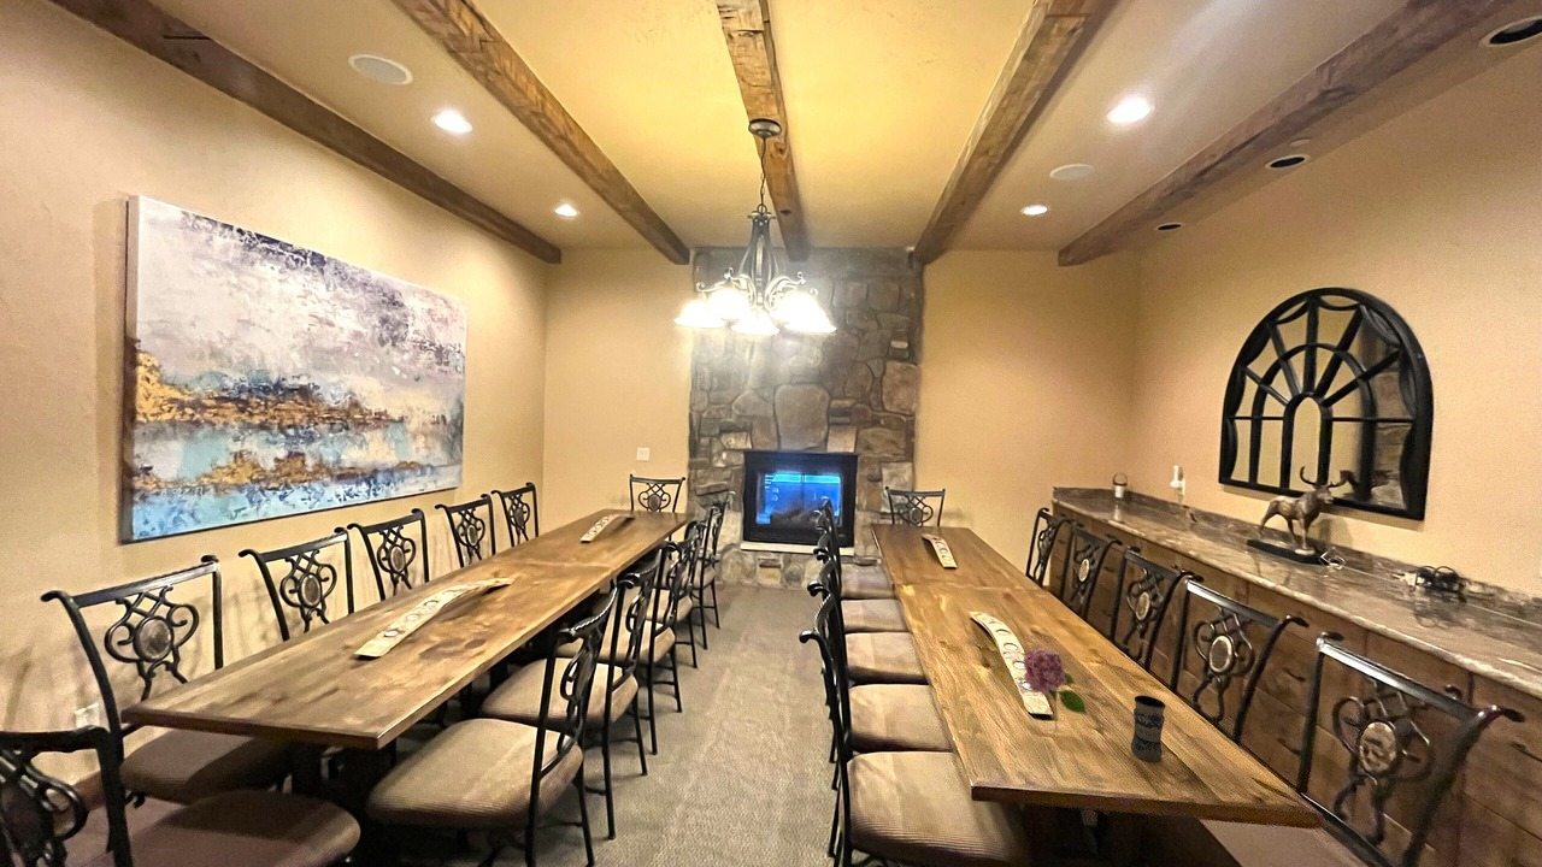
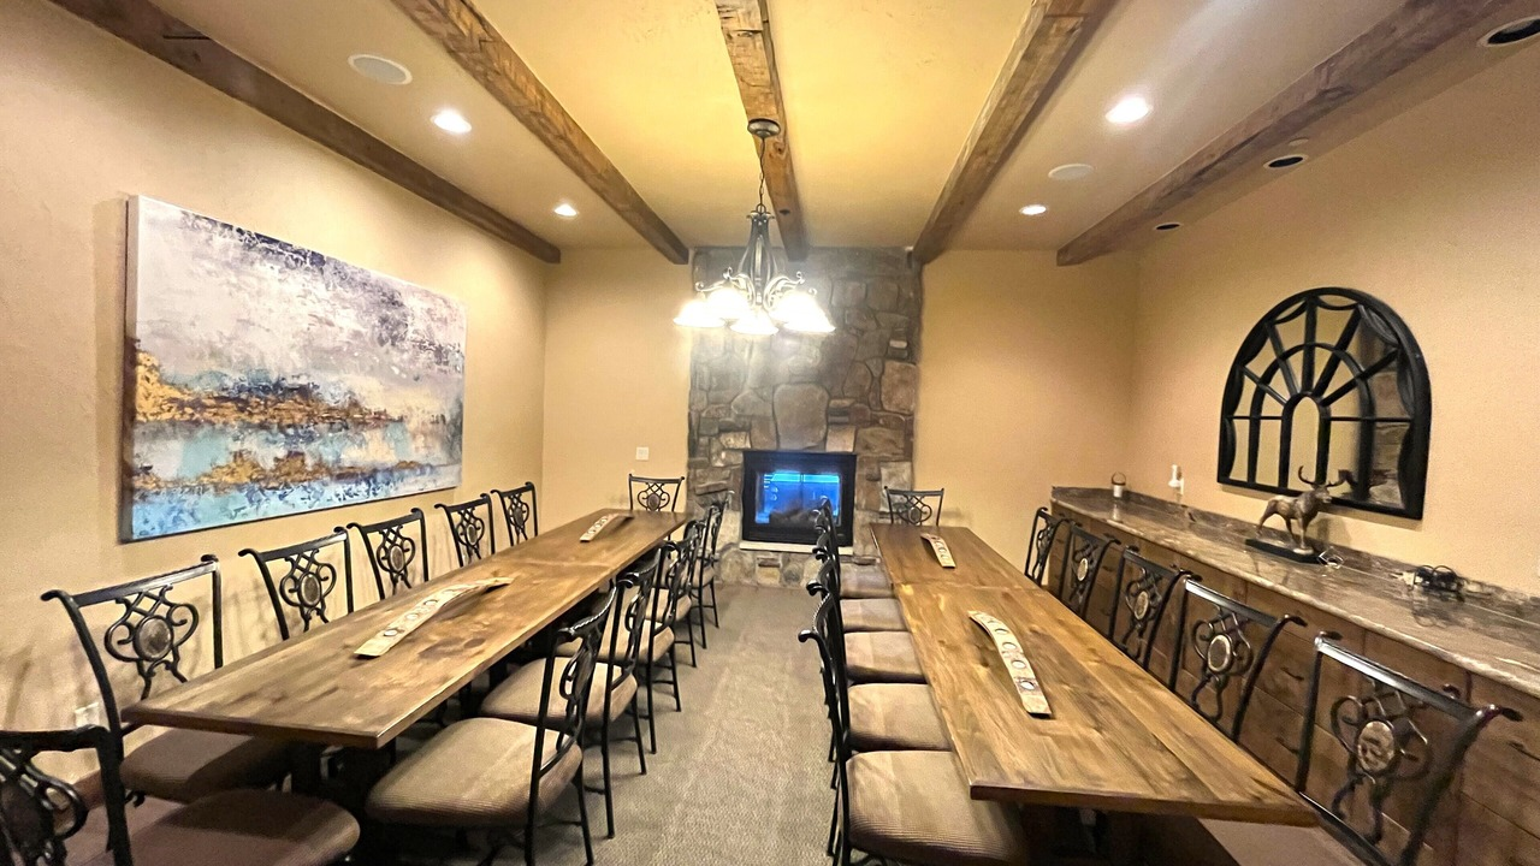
- jar [1130,695,1166,762]
- flower [1022,647,1089,731]
